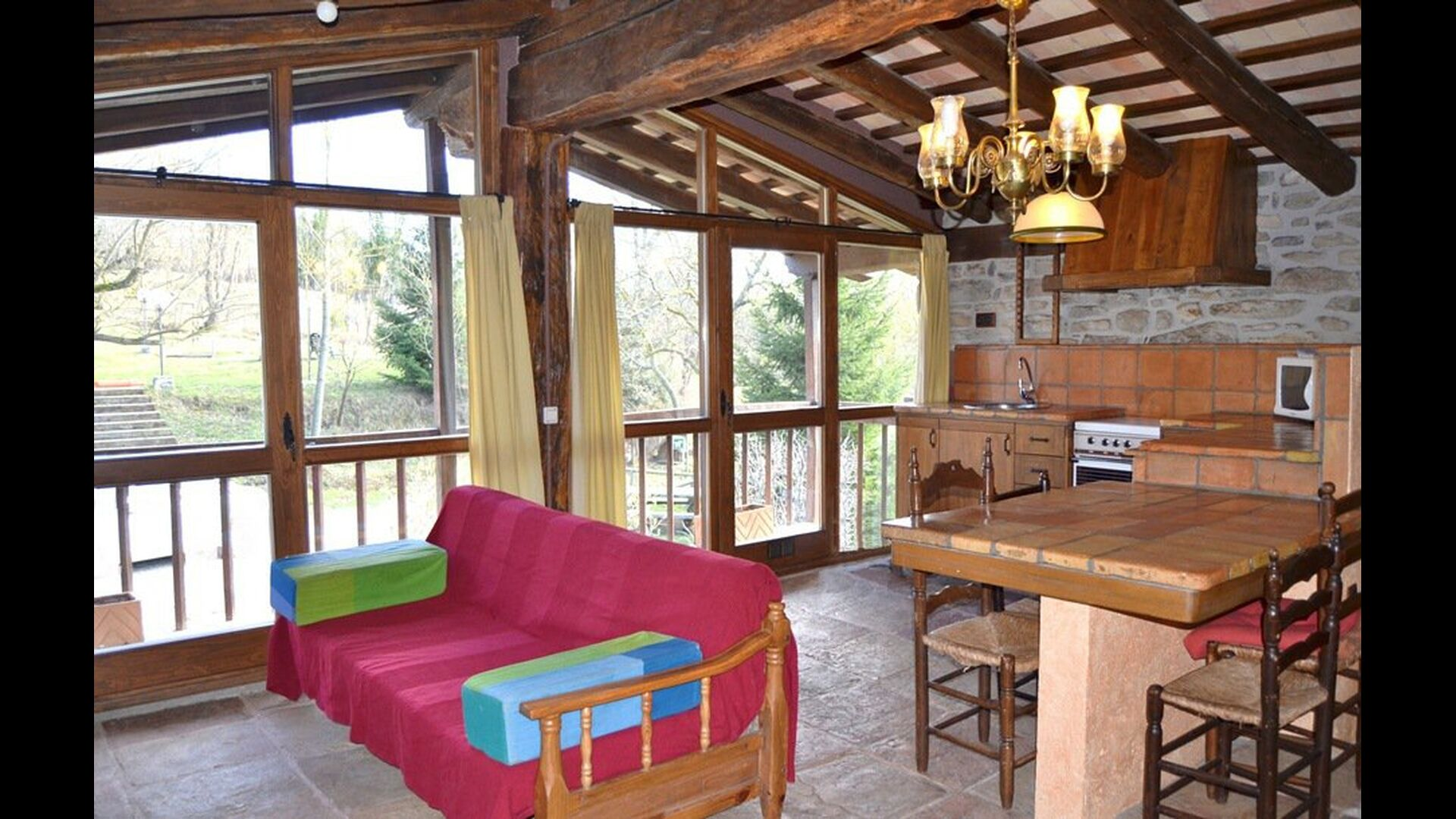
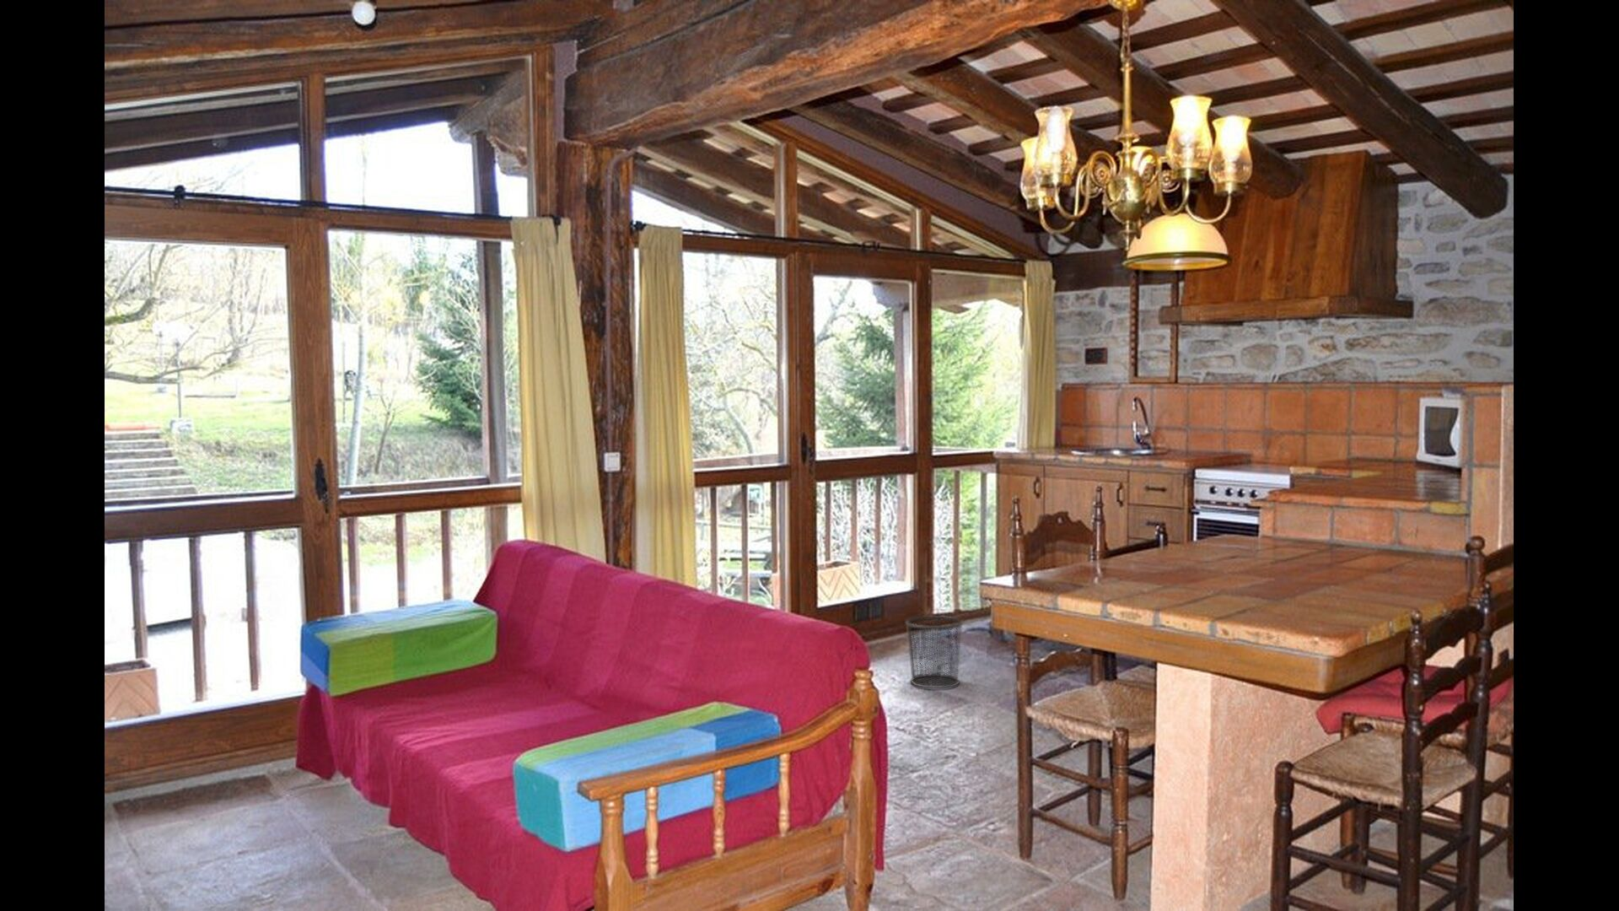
+ waste bin [905,615,964,690]
